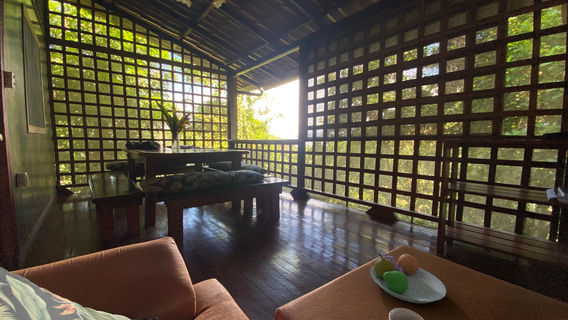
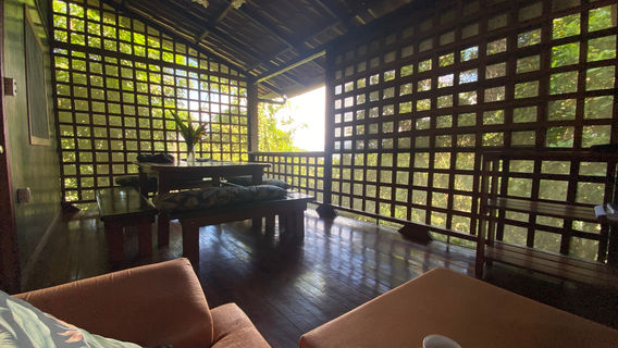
- fruit bowl [369,252,447,304]
